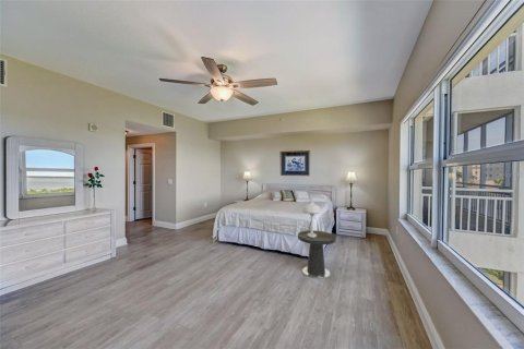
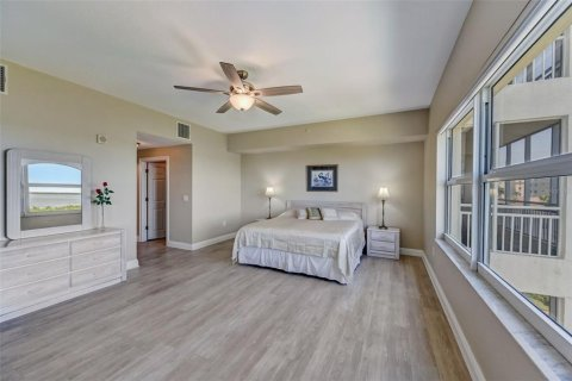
- side table [297,229,337,279]
- table lamp [301,200,323,238]
